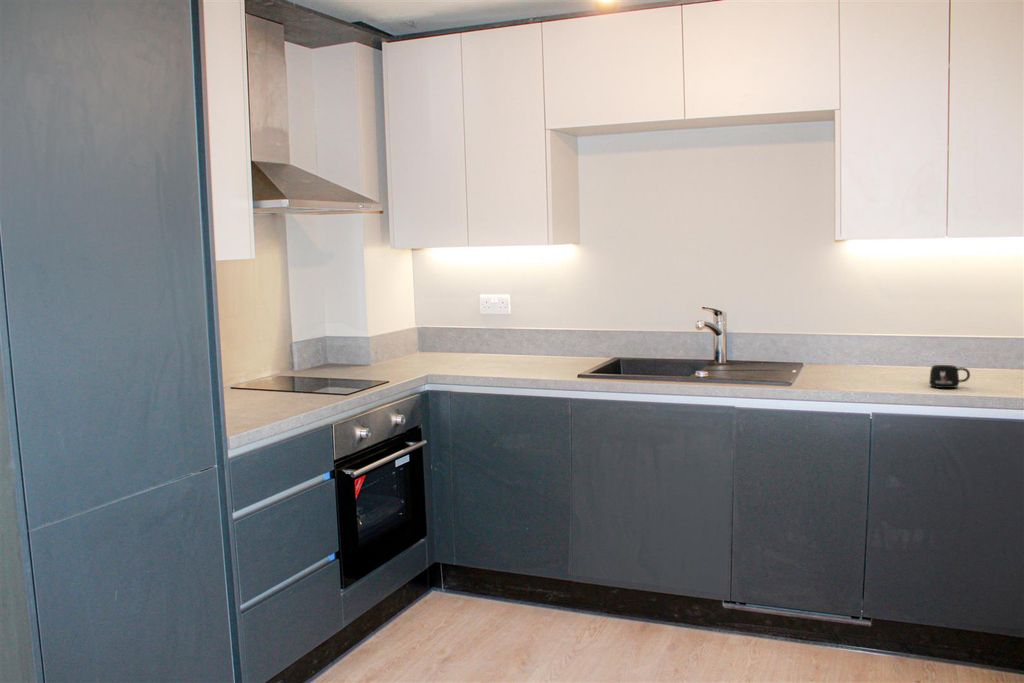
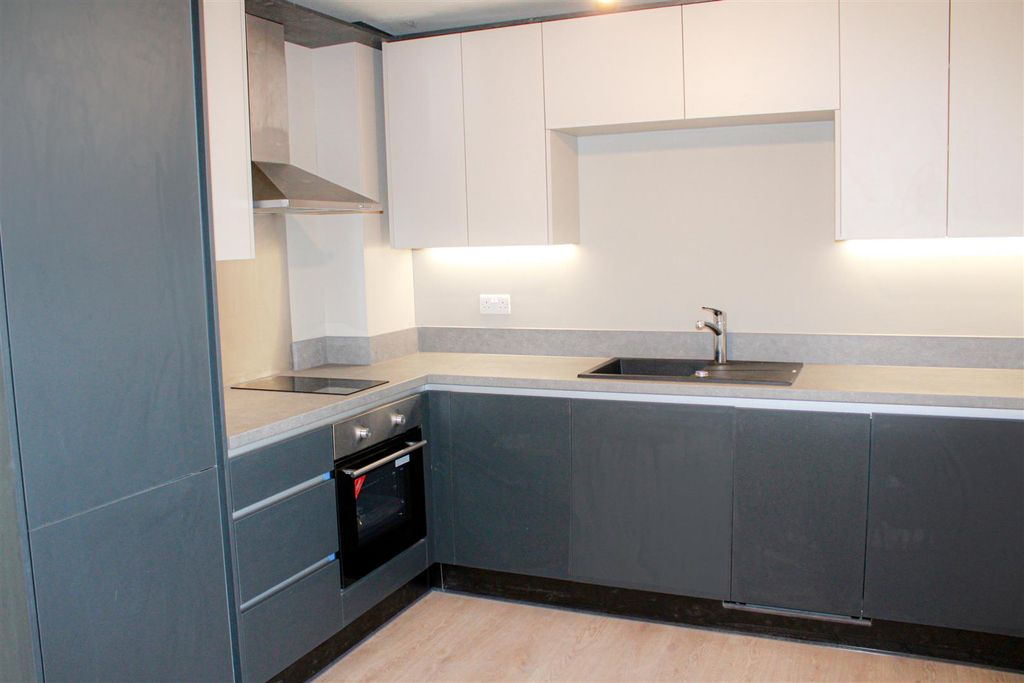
- mug [928,364,971,389]
